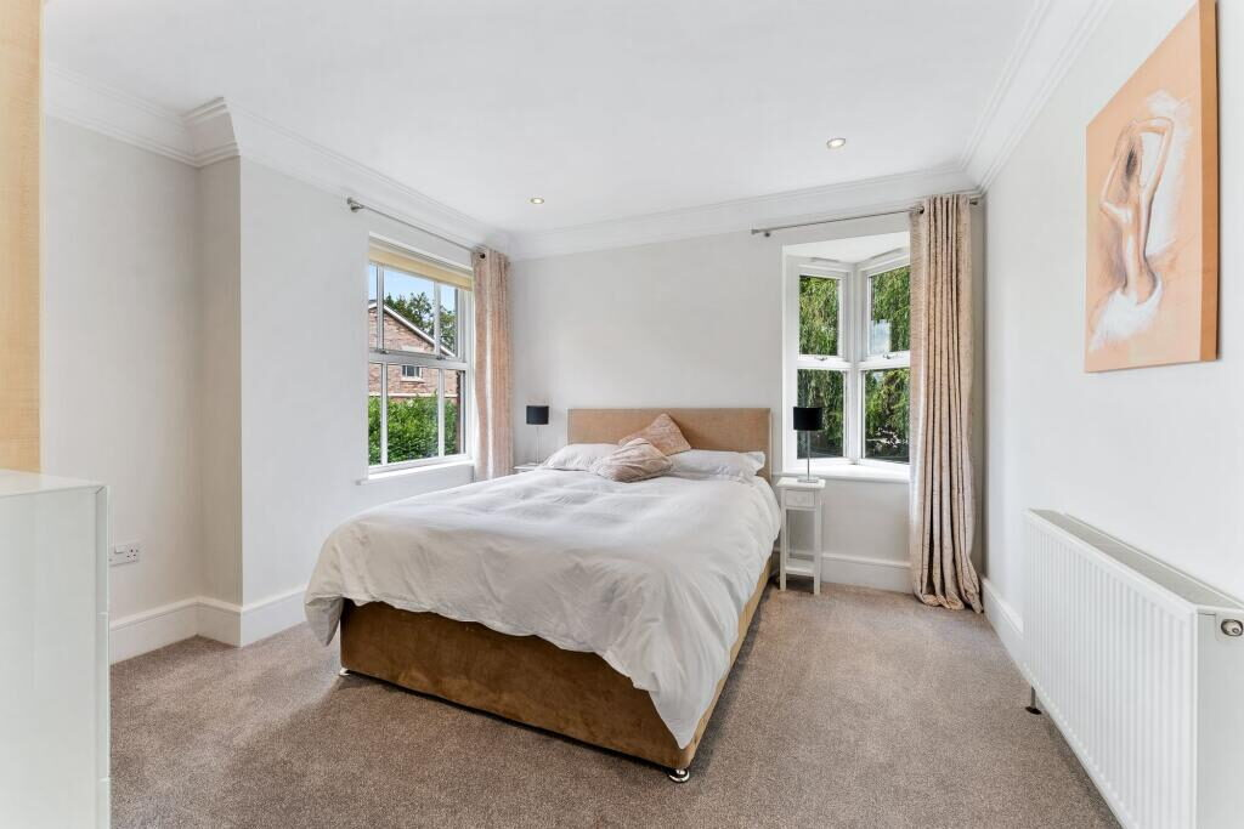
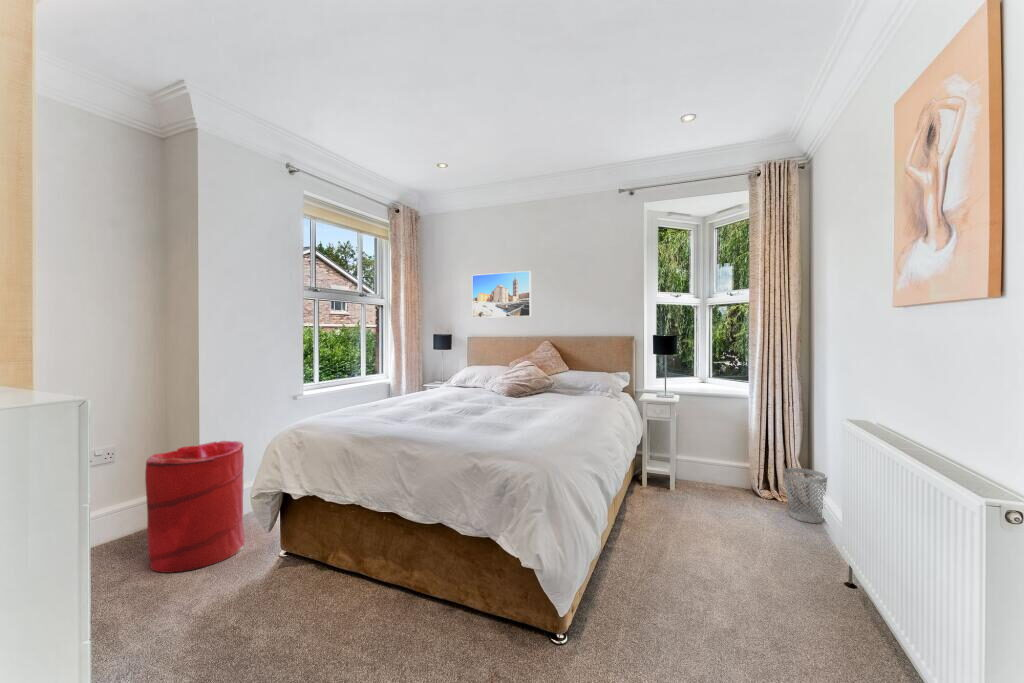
+ laundry hamper [144,440,245,574]
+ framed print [471,270,532,319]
+ wastebasket [783,467,828,524]
